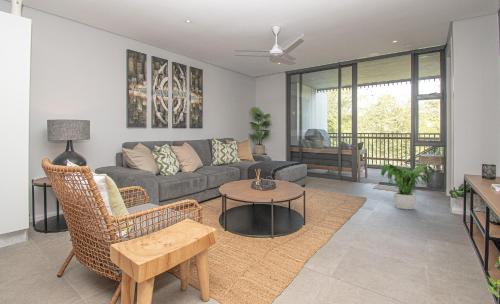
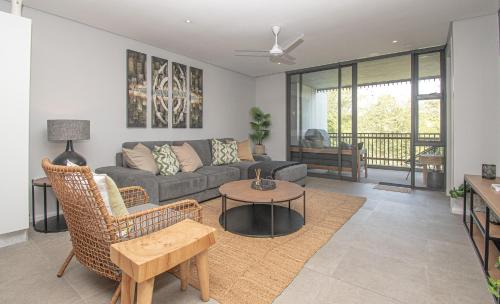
- potted plant [380,163,435,210]
